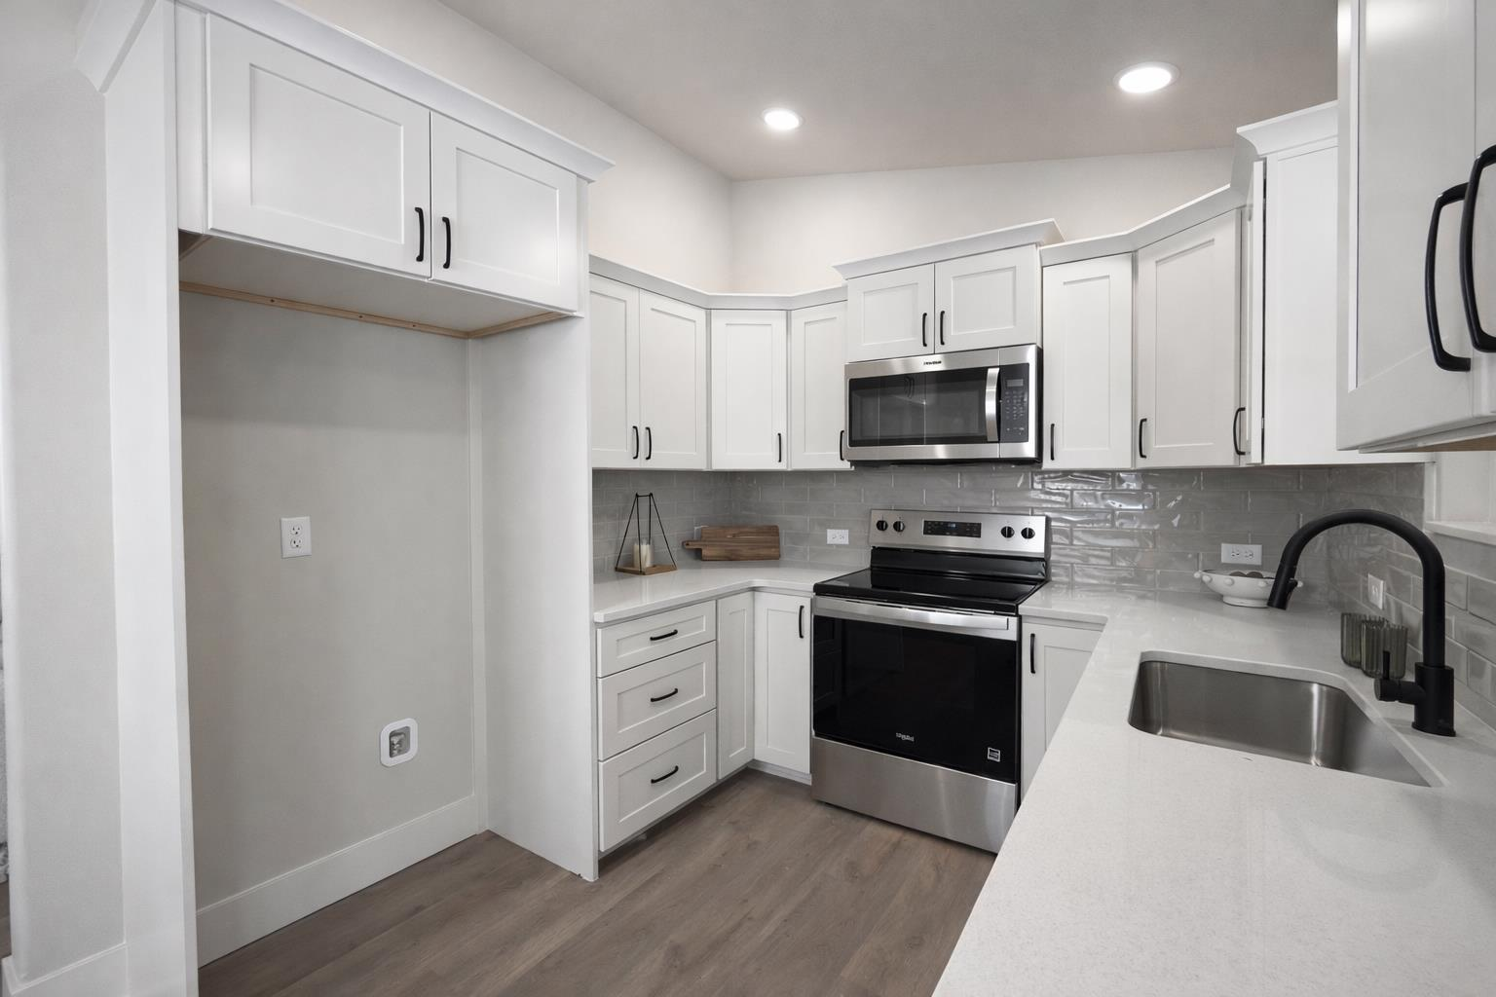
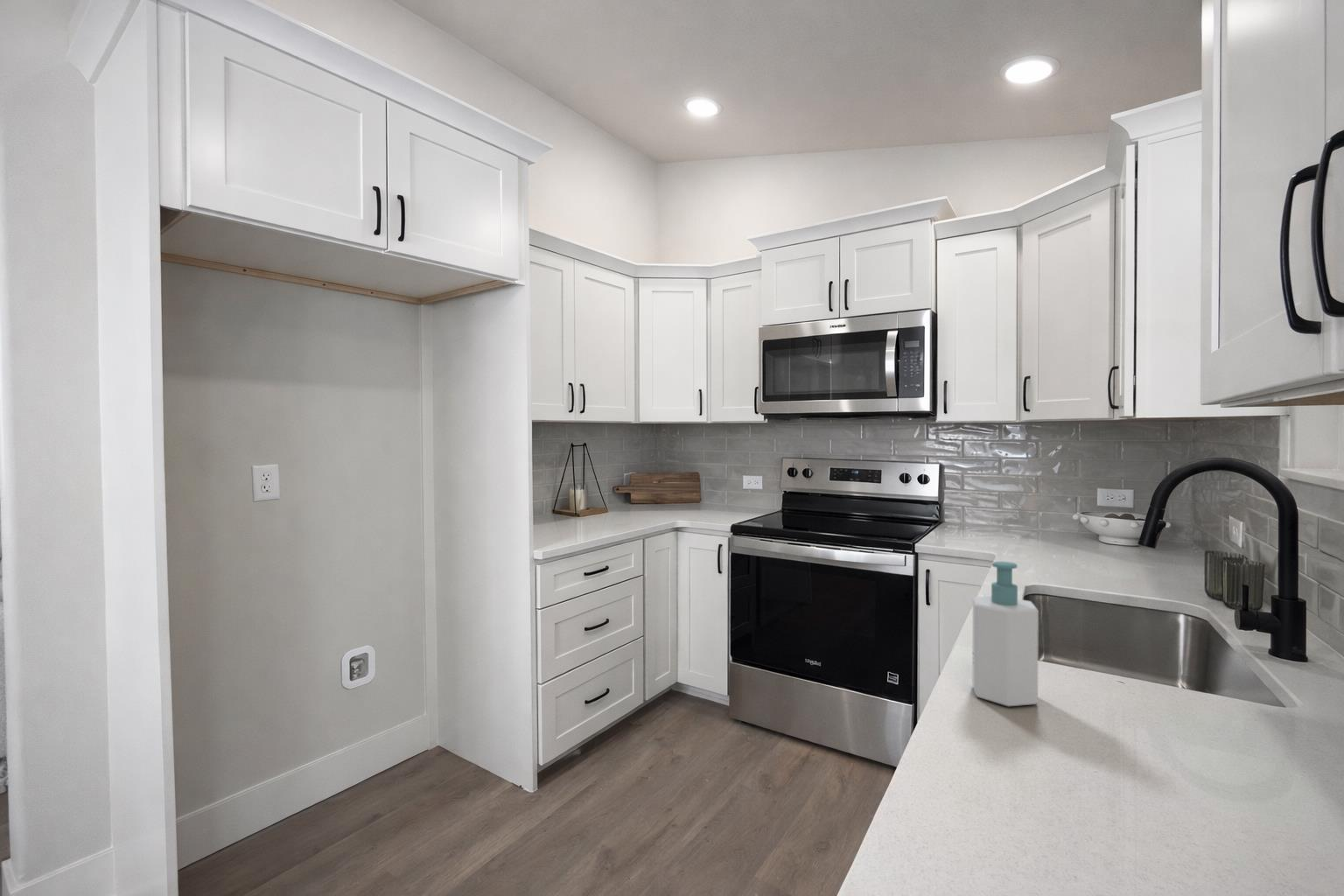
+ soap bottle [972,561,1040,707]
